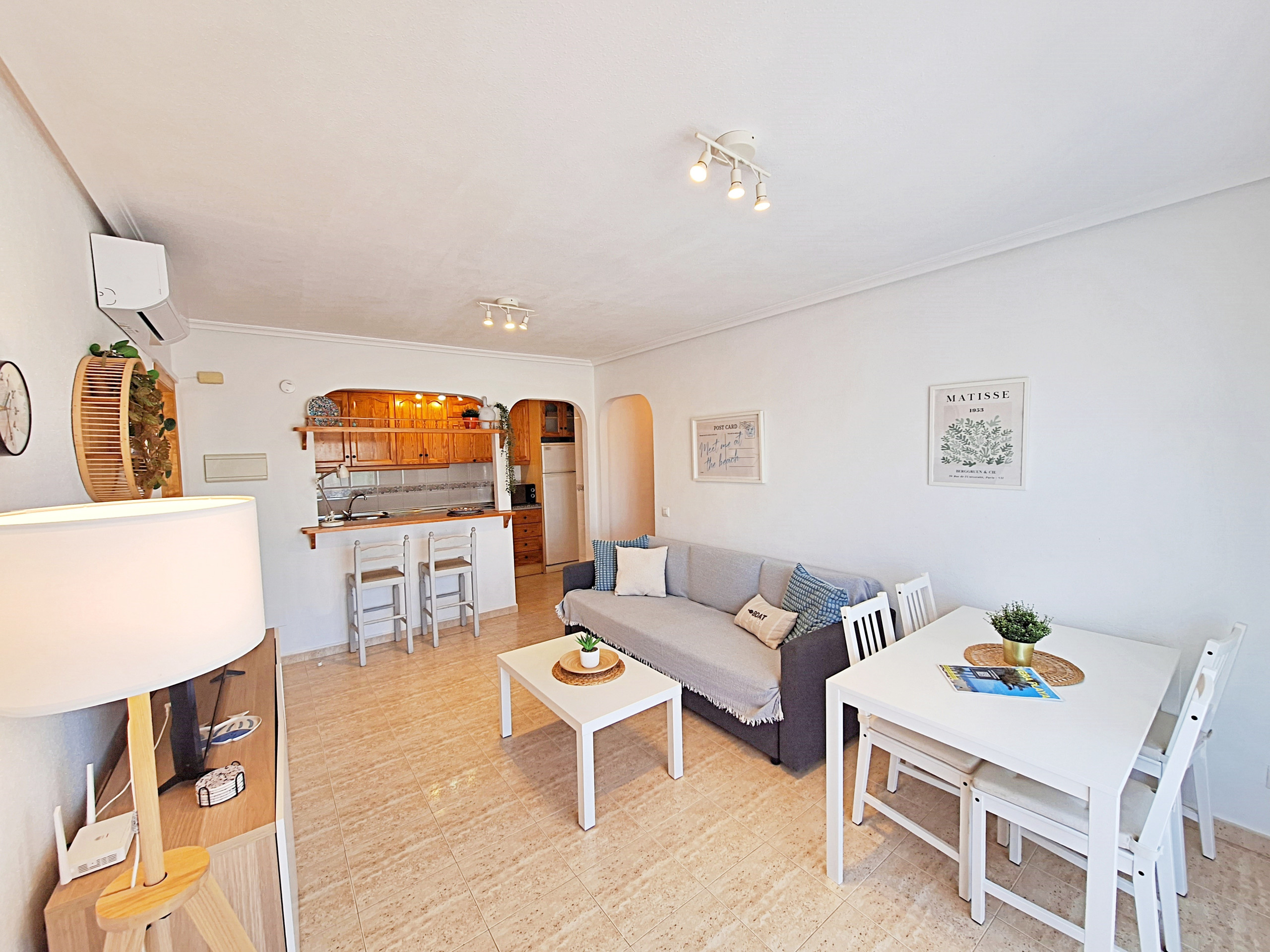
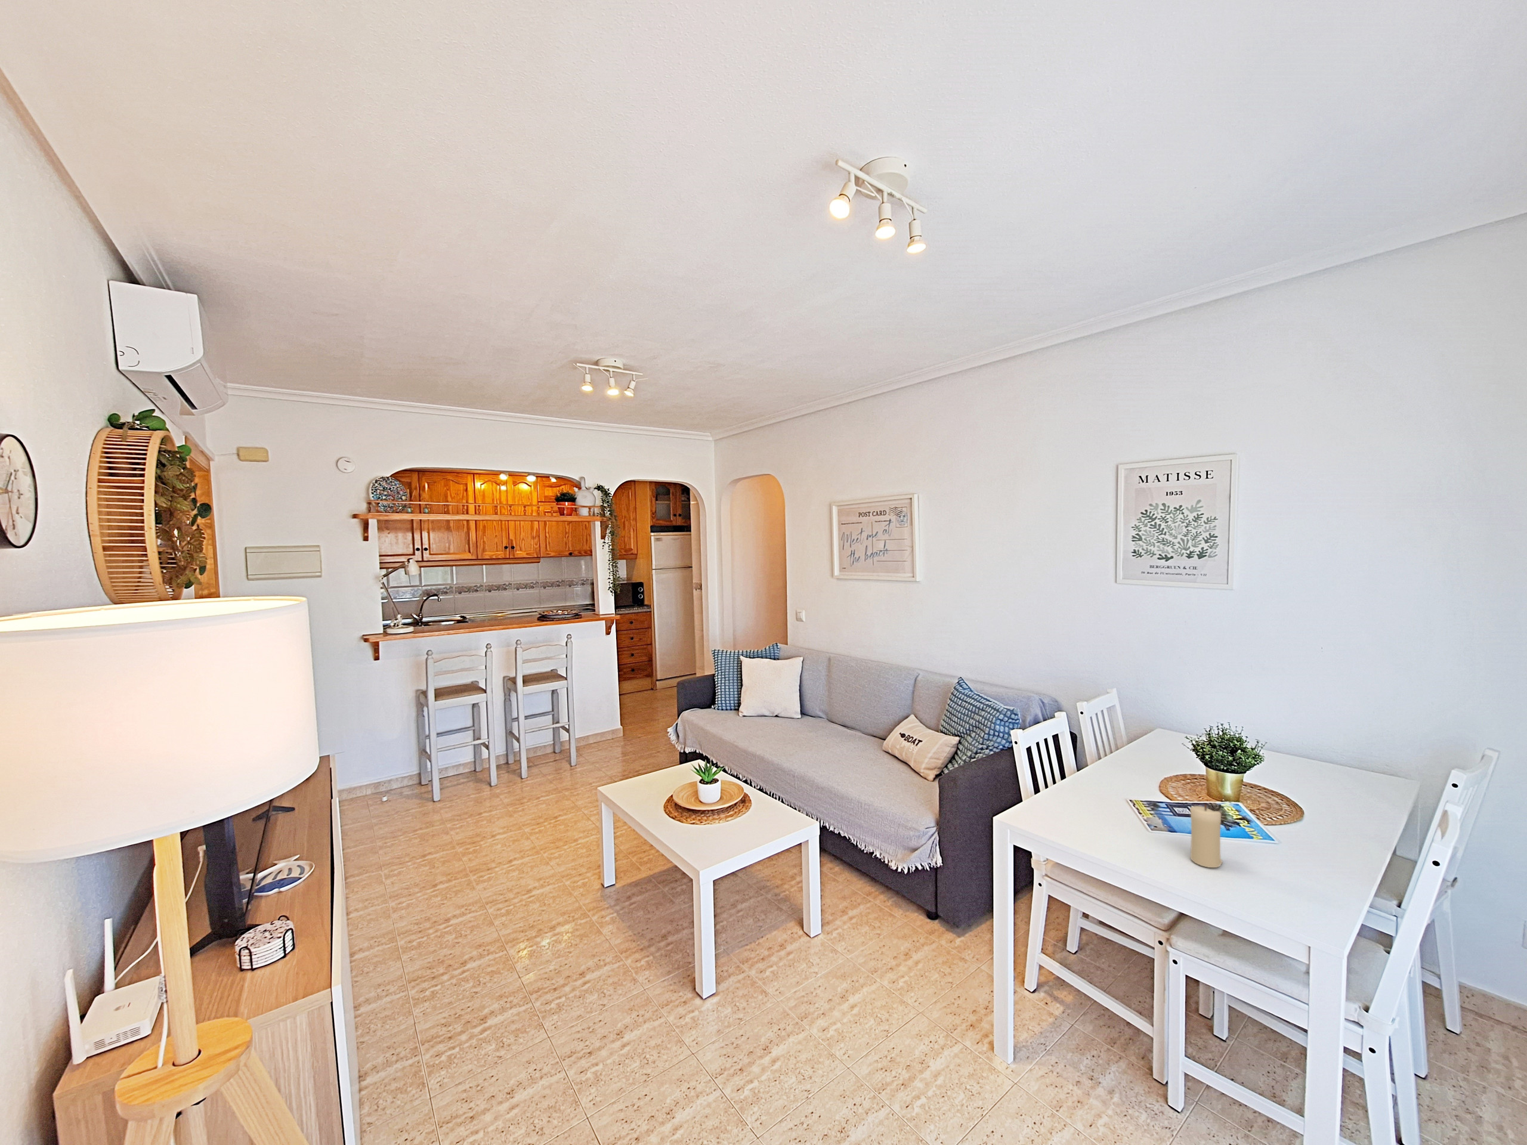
+ candle [1189,805,1223,868]
